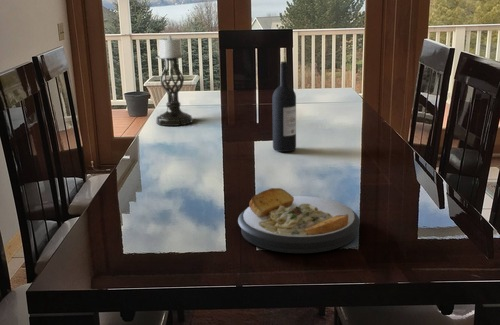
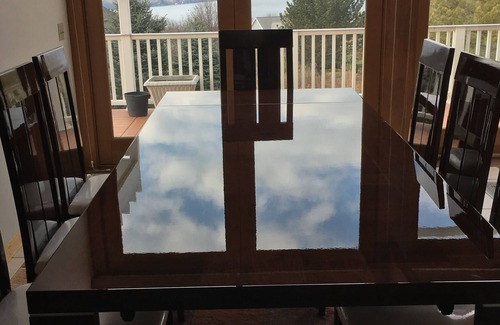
- plate [237,187,361,254]
- wine bottle [271,61,297,153]
- candle holder [154,35,194,127]
